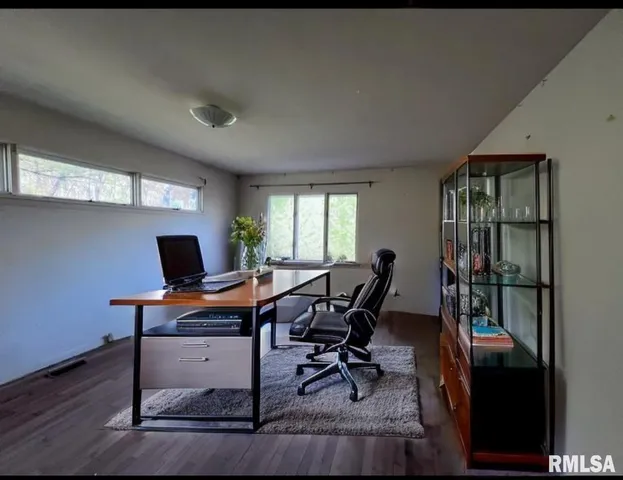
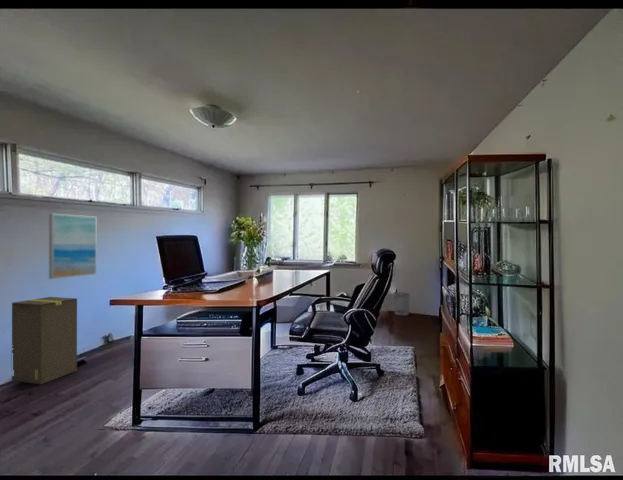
+ wastebasket [392,291,411,316]
+ wall art [48,213,98,280]
+ cardboard box [11,296,78,386]
